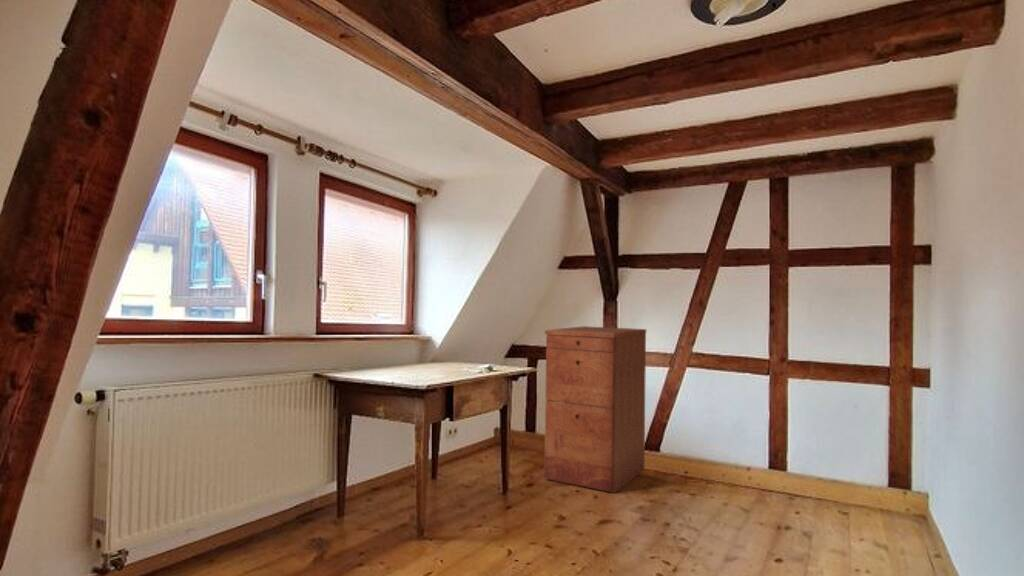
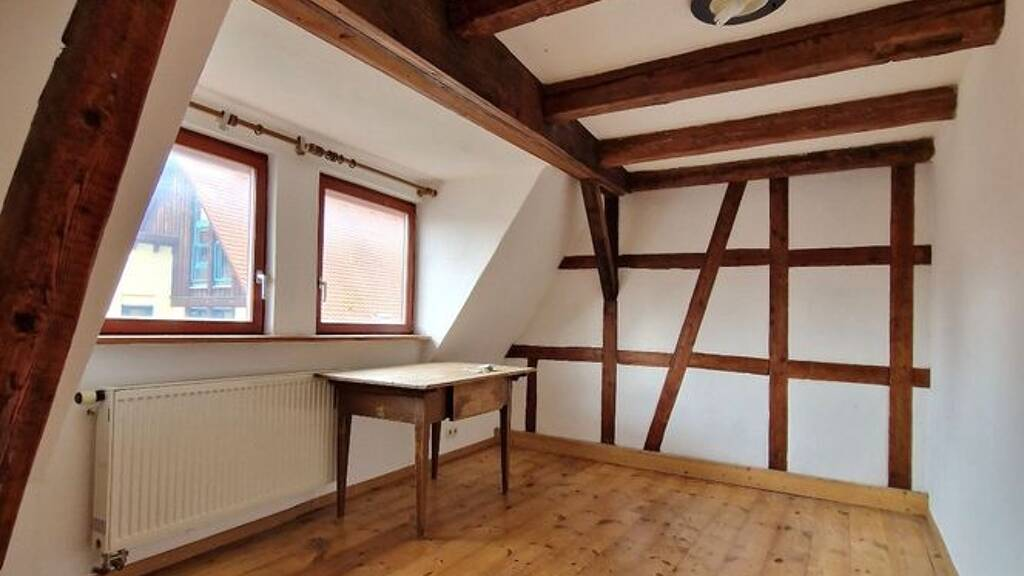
- filing cabinet [543,325,647,494]
